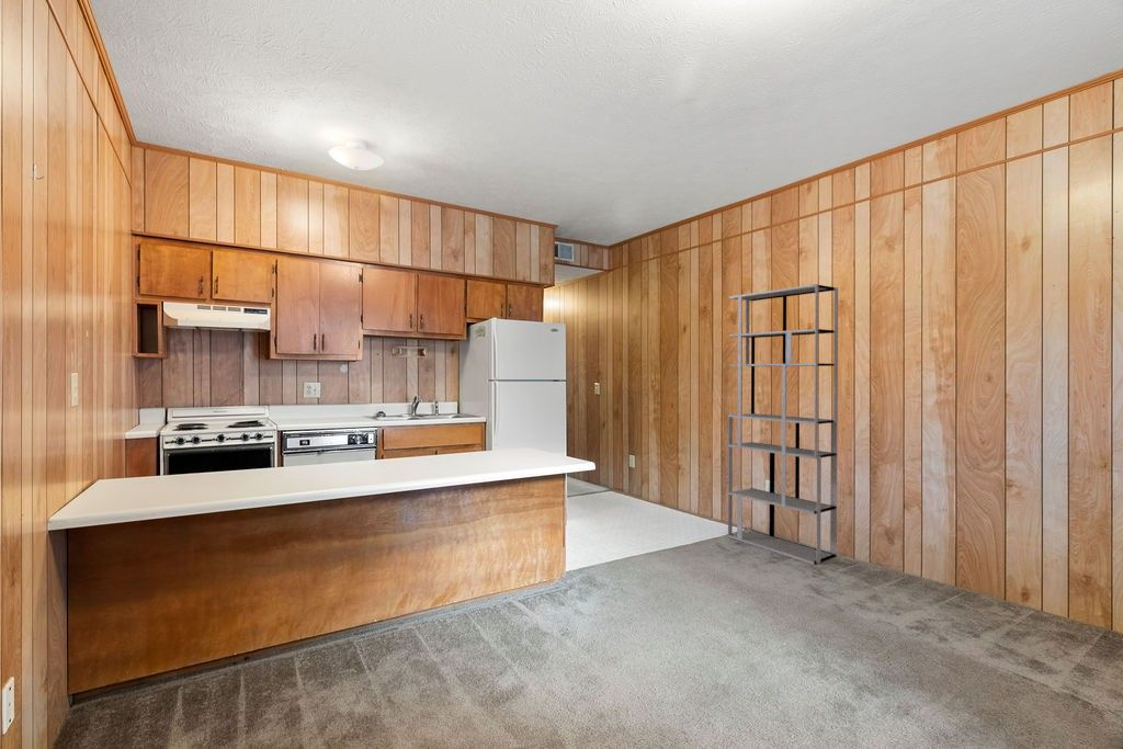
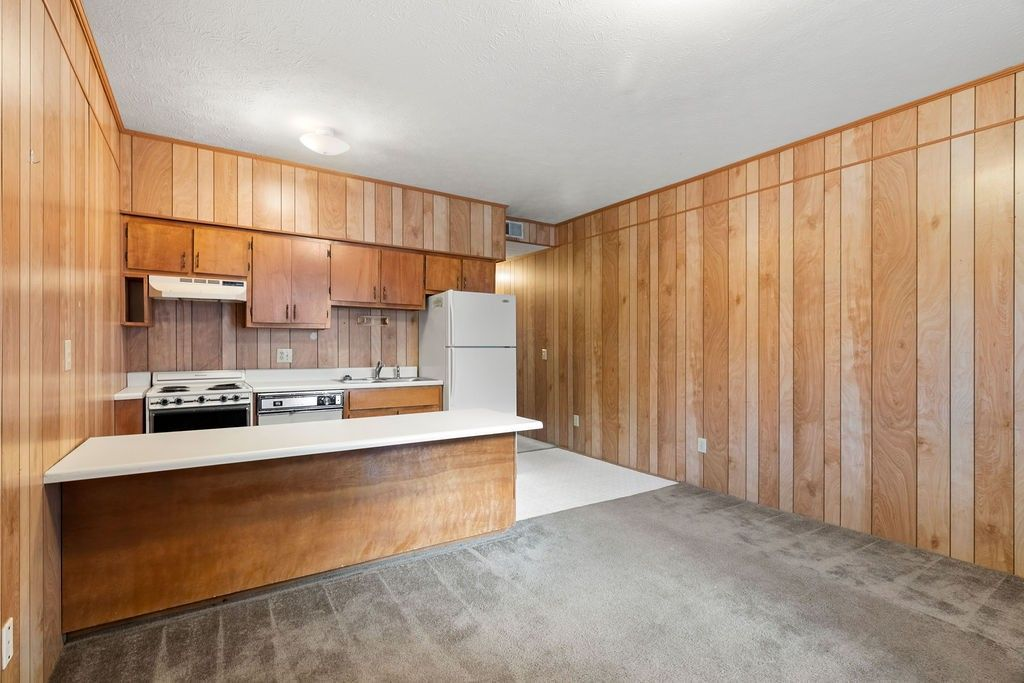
- shelving unit [727,283,839,566]
